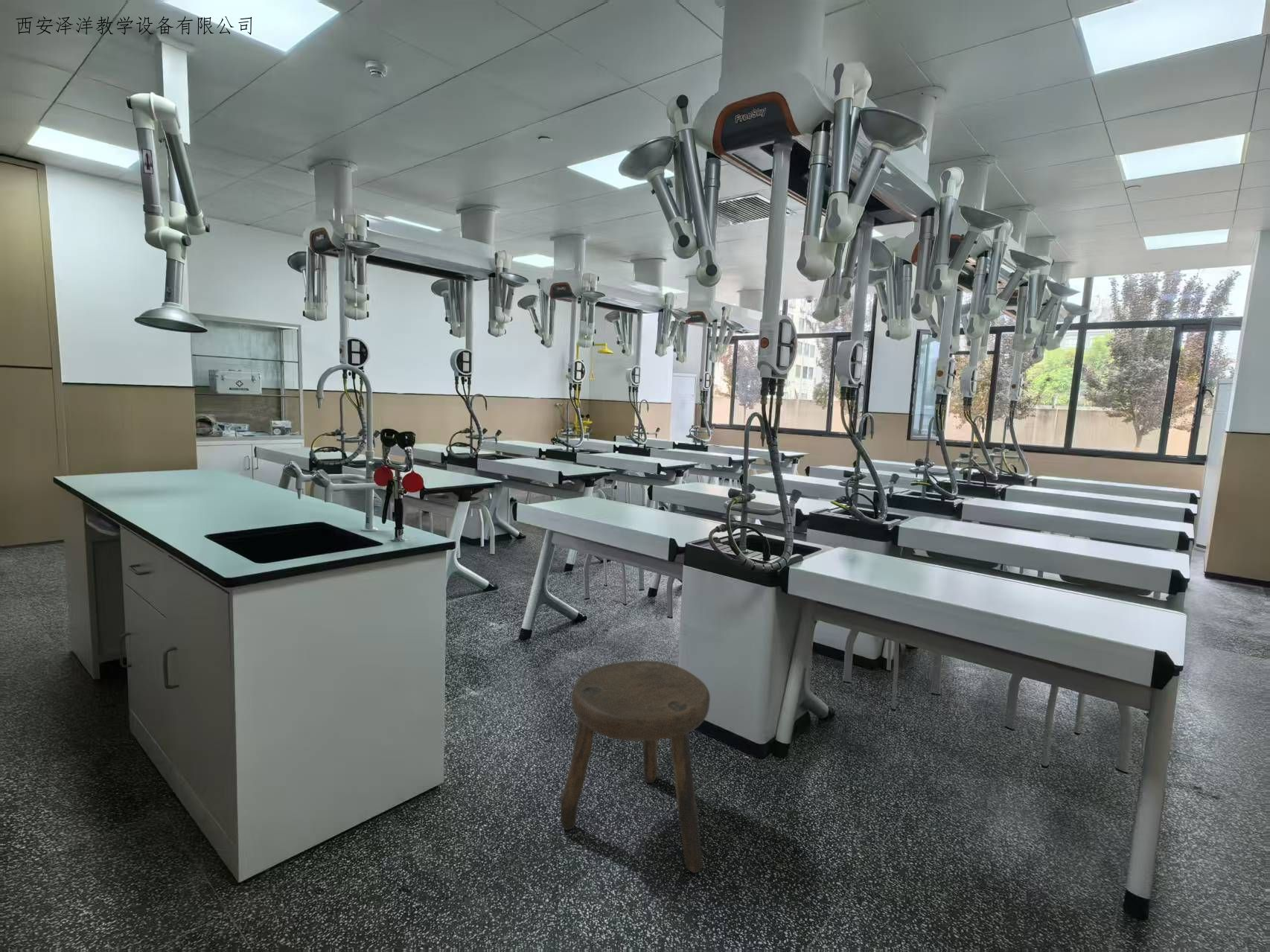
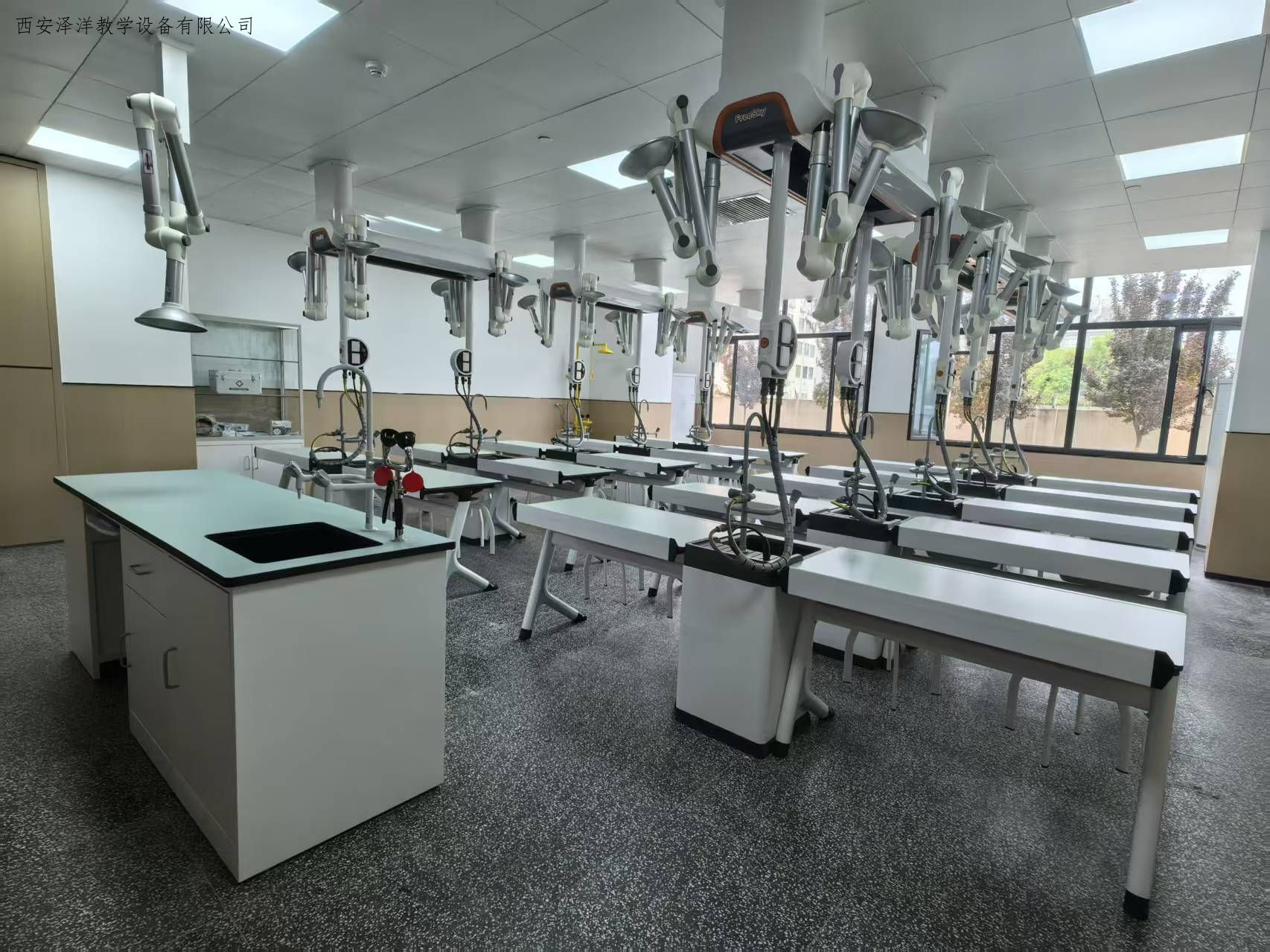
- stool [560,660,711,874]
